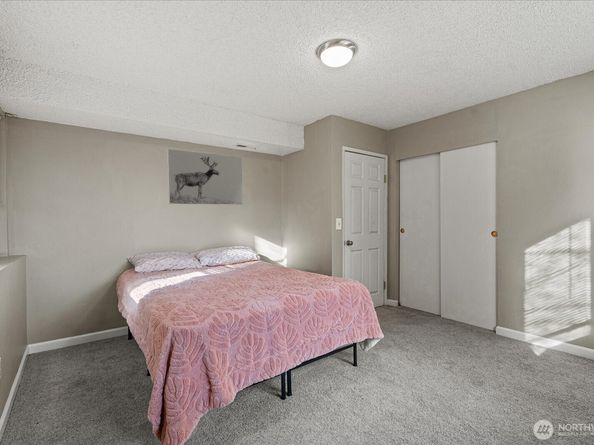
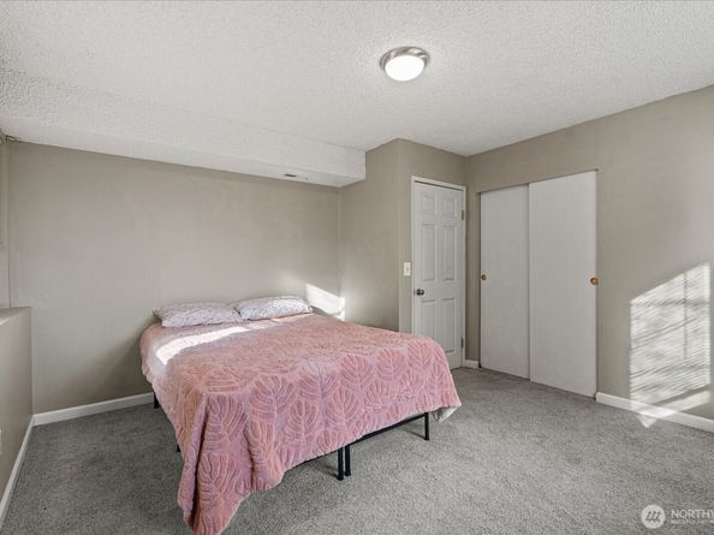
- wall art [166,148,244,205]
